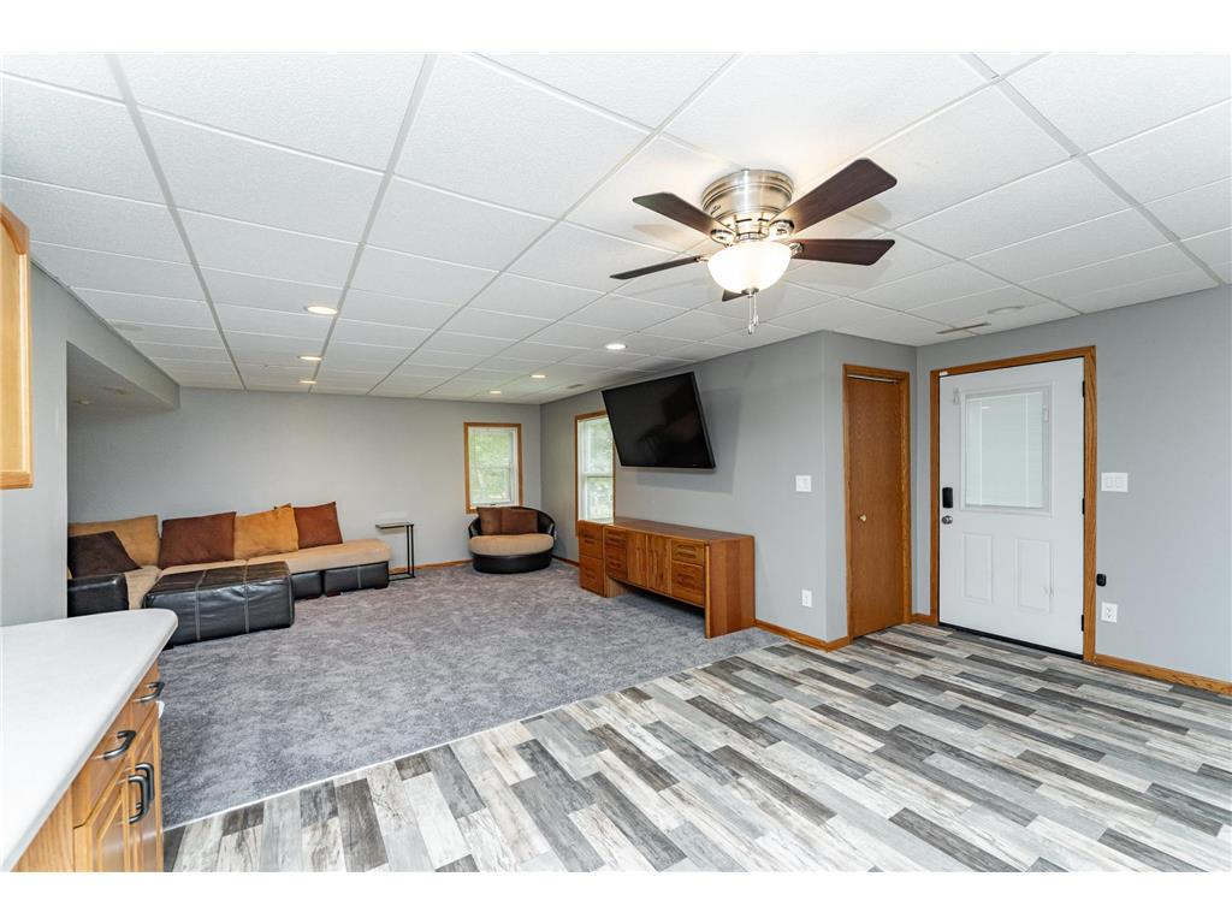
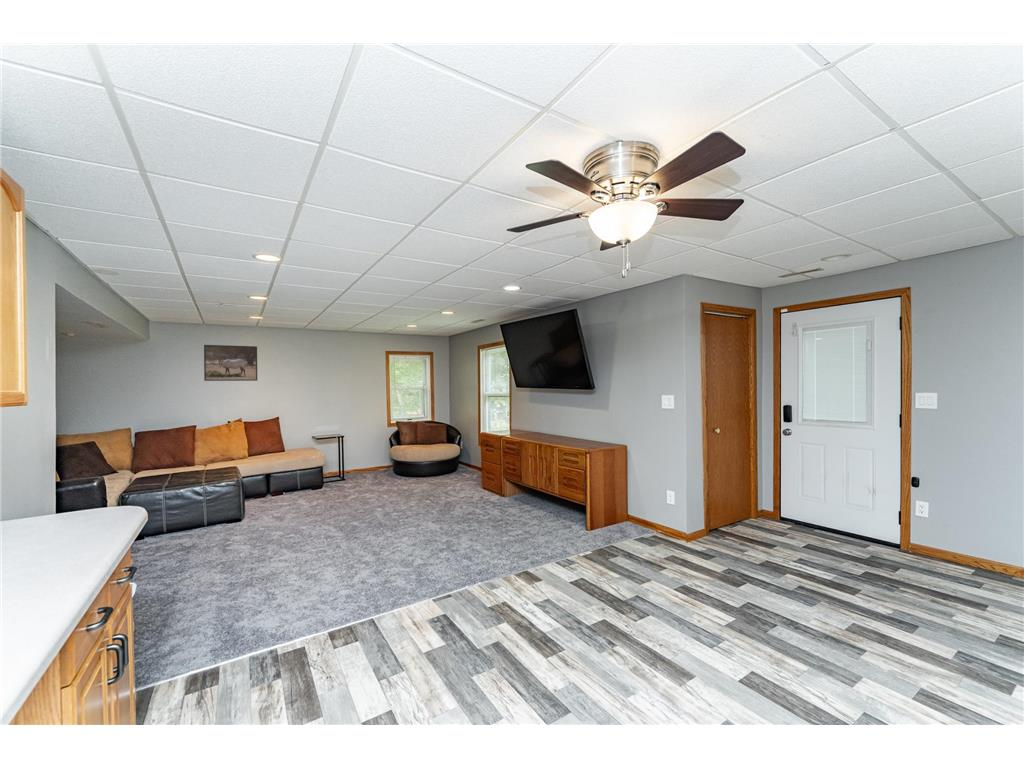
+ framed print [203,344,258,382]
